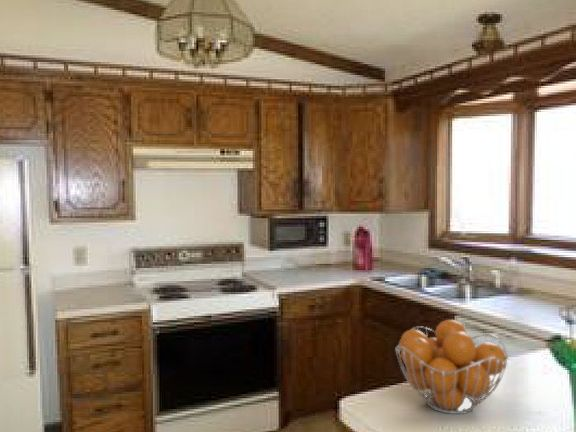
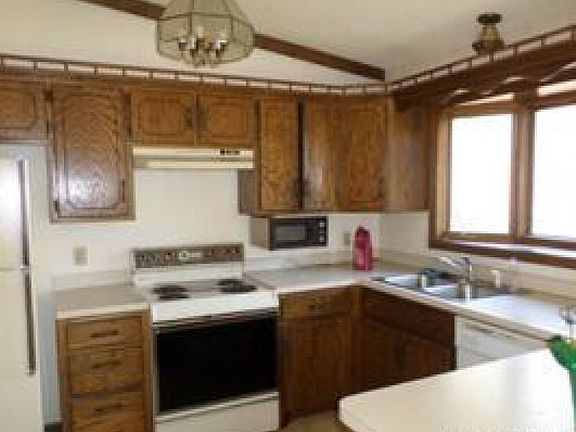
- fruit basket [394,319,509,415]
